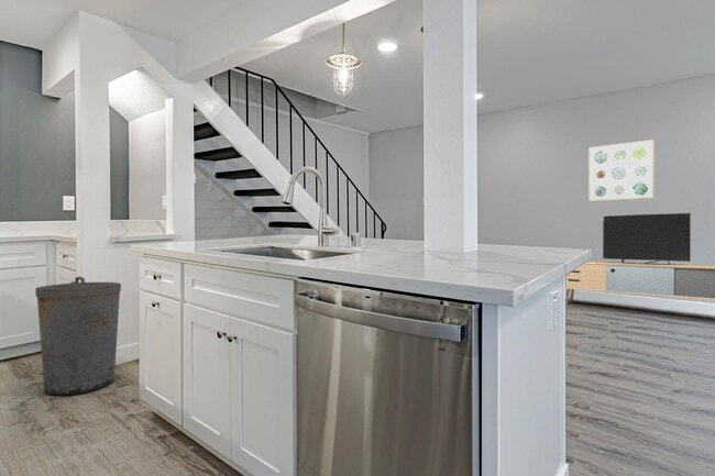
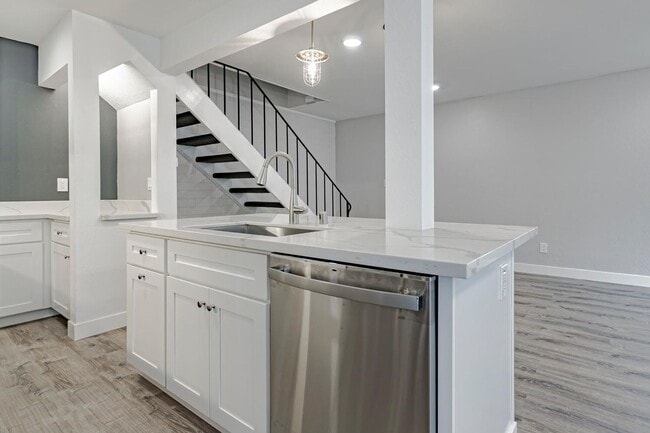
- trash can [34,276,122,397]
- media console [565,212,715,305]
- wall art [587,139,656,202]
